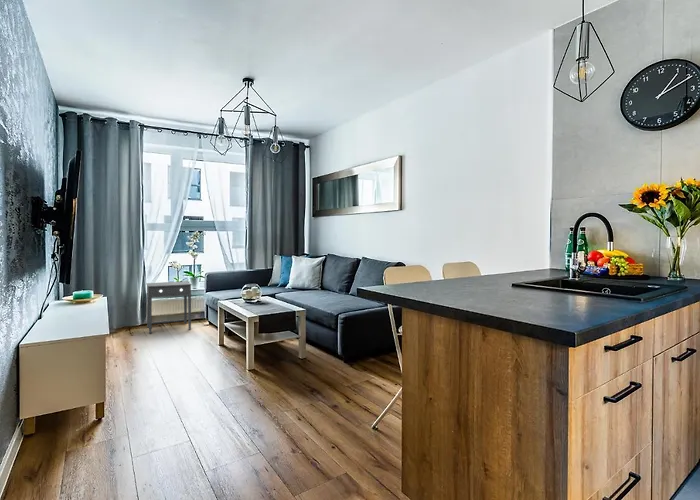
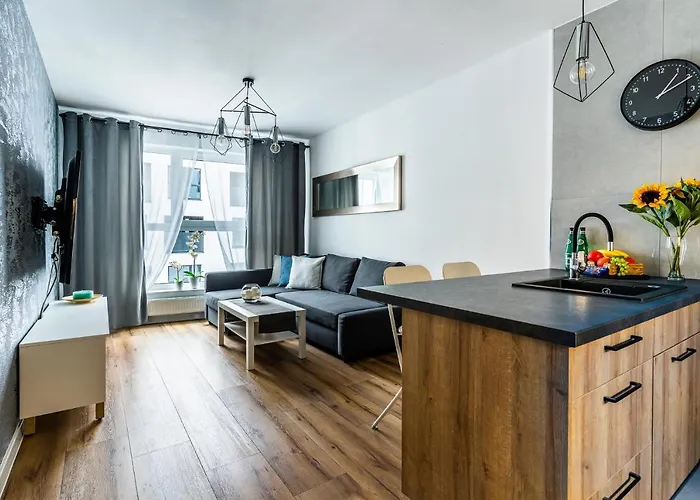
- side table [145,280,193,335]
